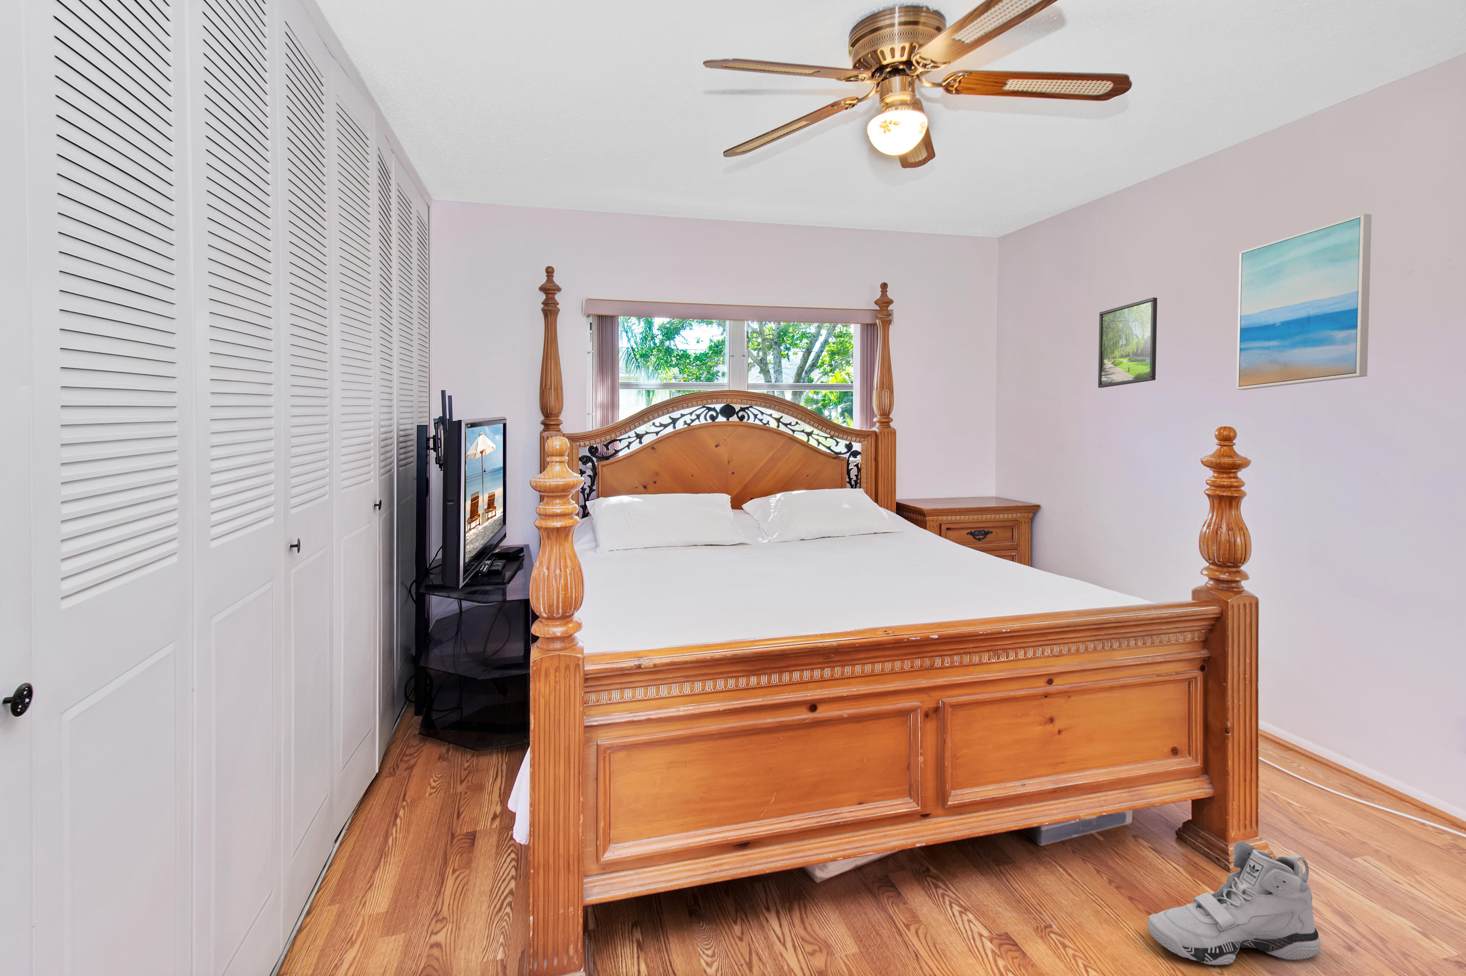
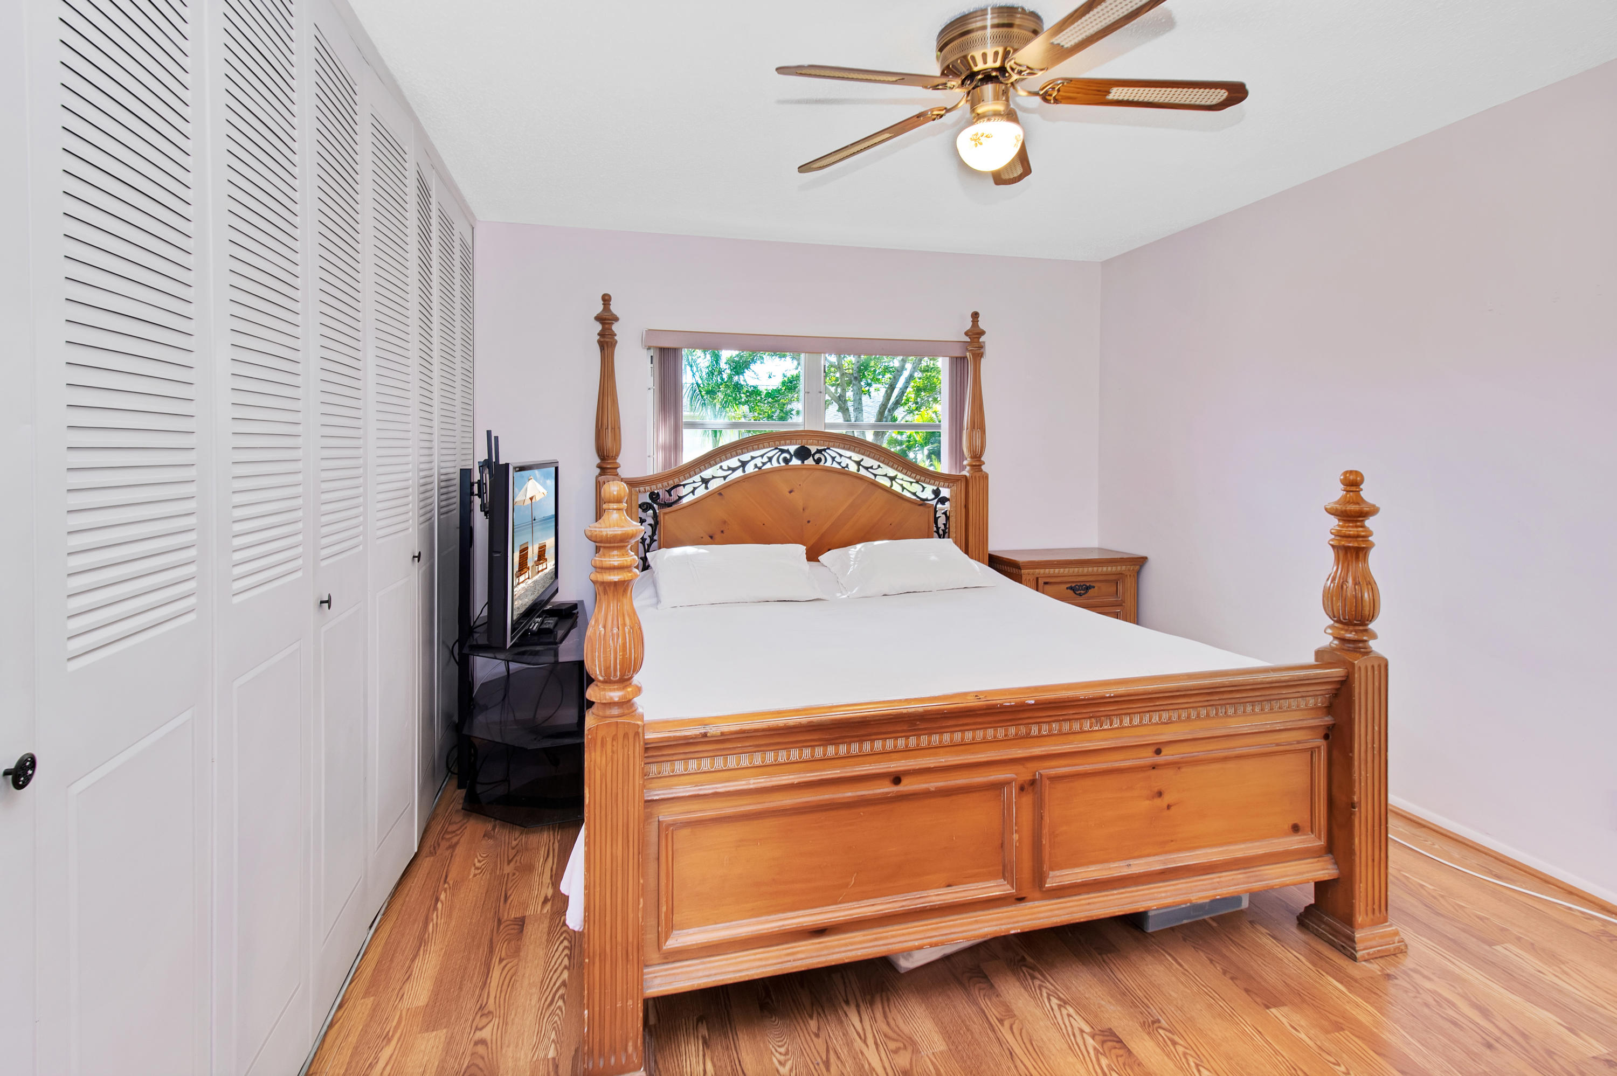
- wall art [1236,213,1372,390]
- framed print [1098,297,1158,389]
- sneaker [1147,841,1321,965]
